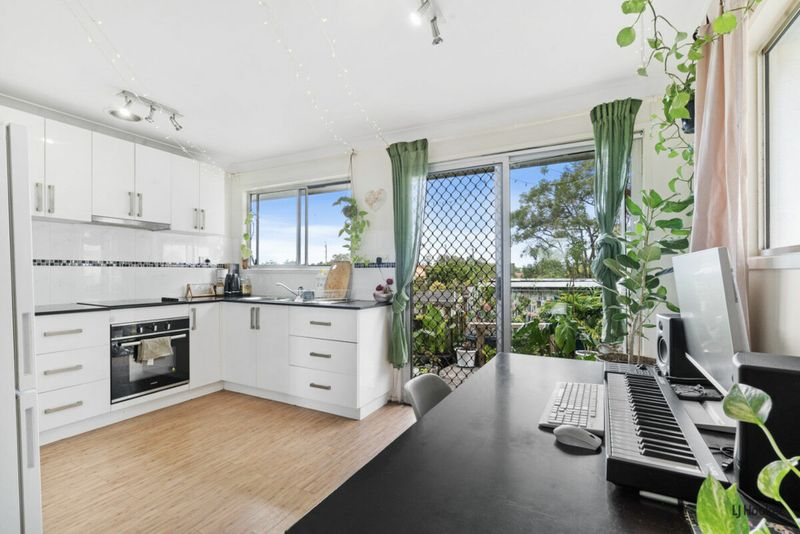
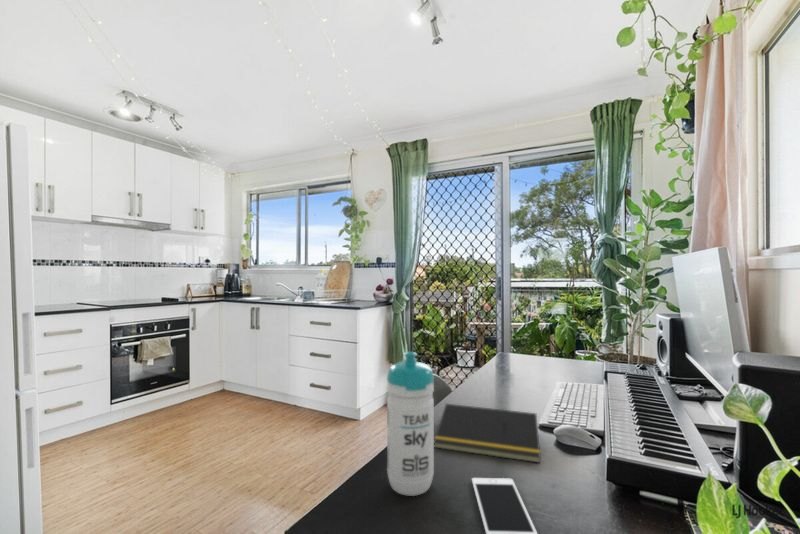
+ notepad [434,403,541,464]
+ cell phone [471,477,538,534]
+ water bottle [386,351,435,497]
